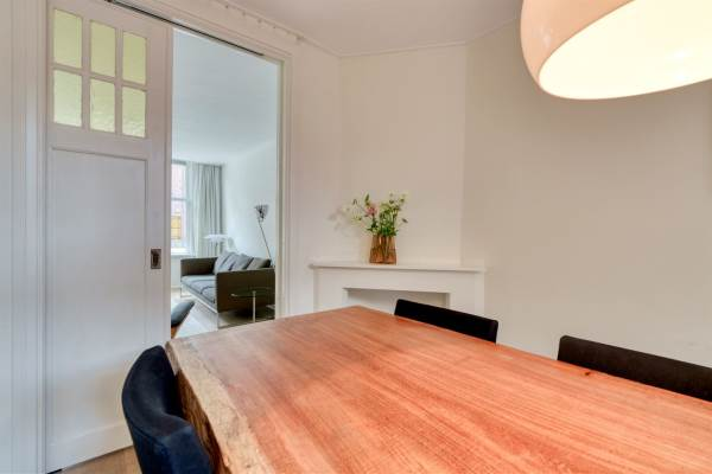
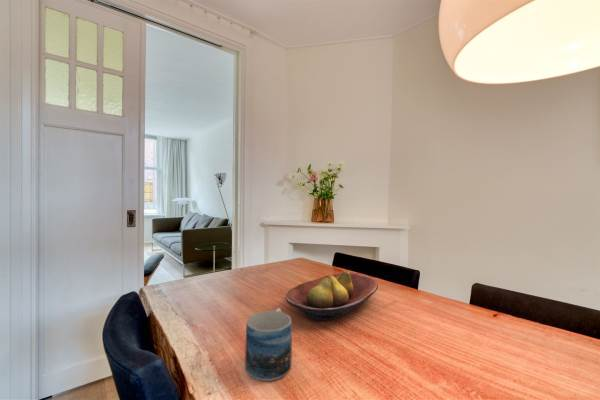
+ fruit bowl [284,270,379,323]
+ mug [244,307,293,382]
